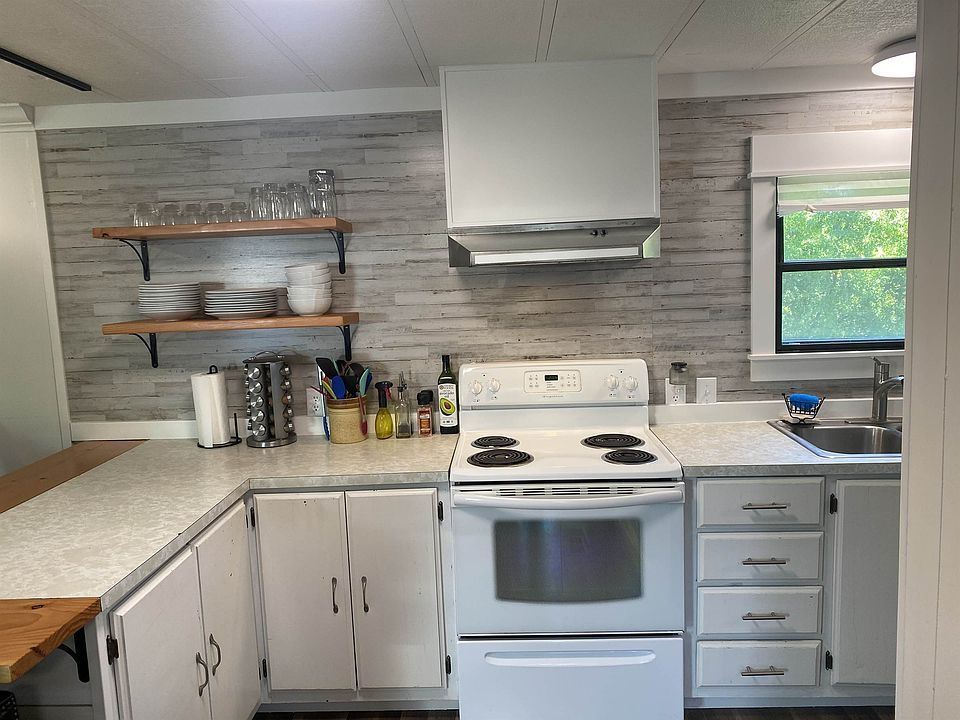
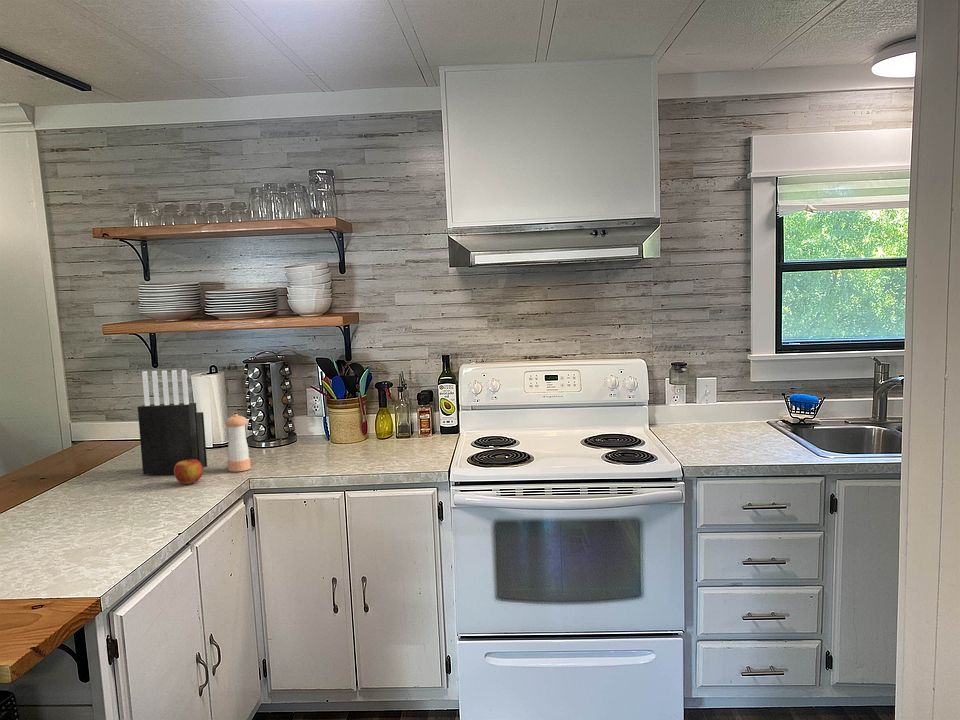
+ pepper shaker [224,413,251,473]
+ knife block [137,369,208,476]
+ apple [173,459,204,485]
